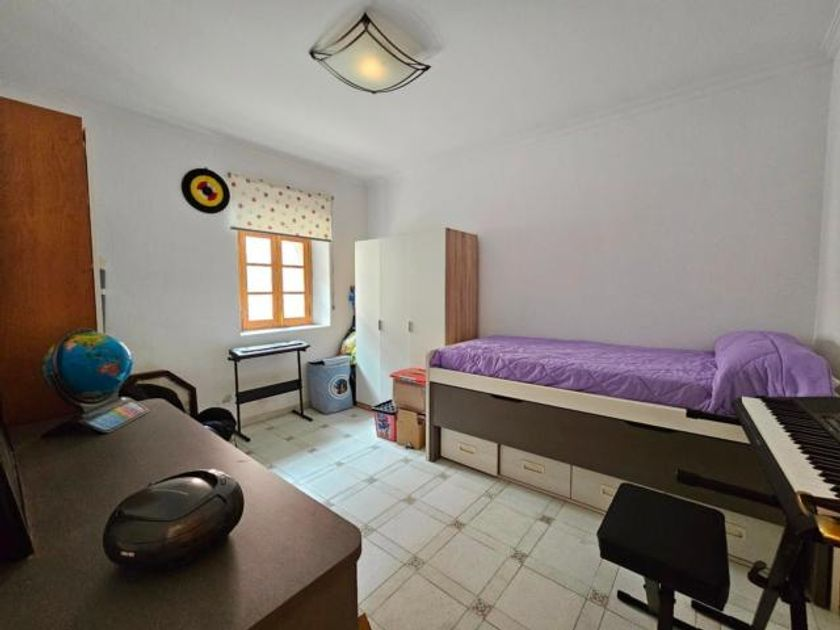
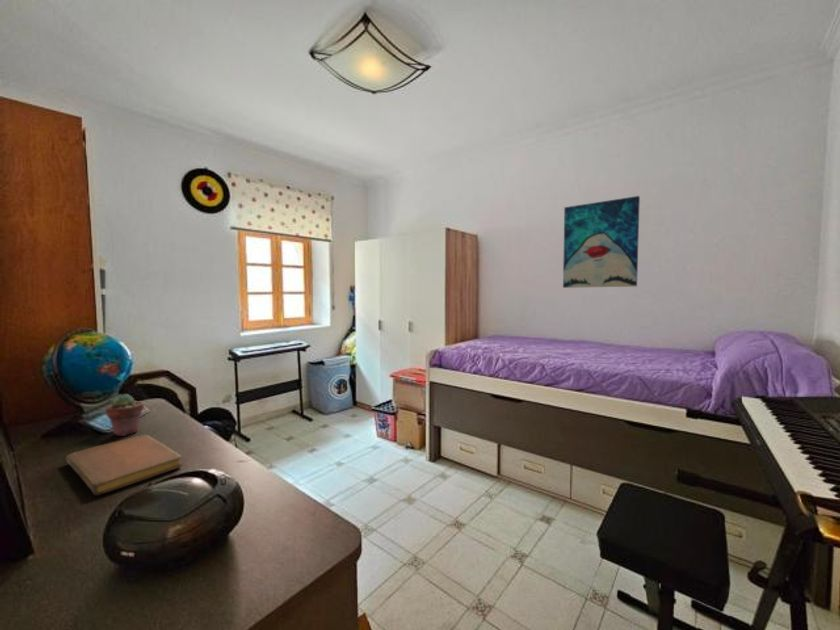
+ potted succulent [105,393,145,437]
+ notebook [65,434,183,496]
+ wall art [562,195,641,289]
